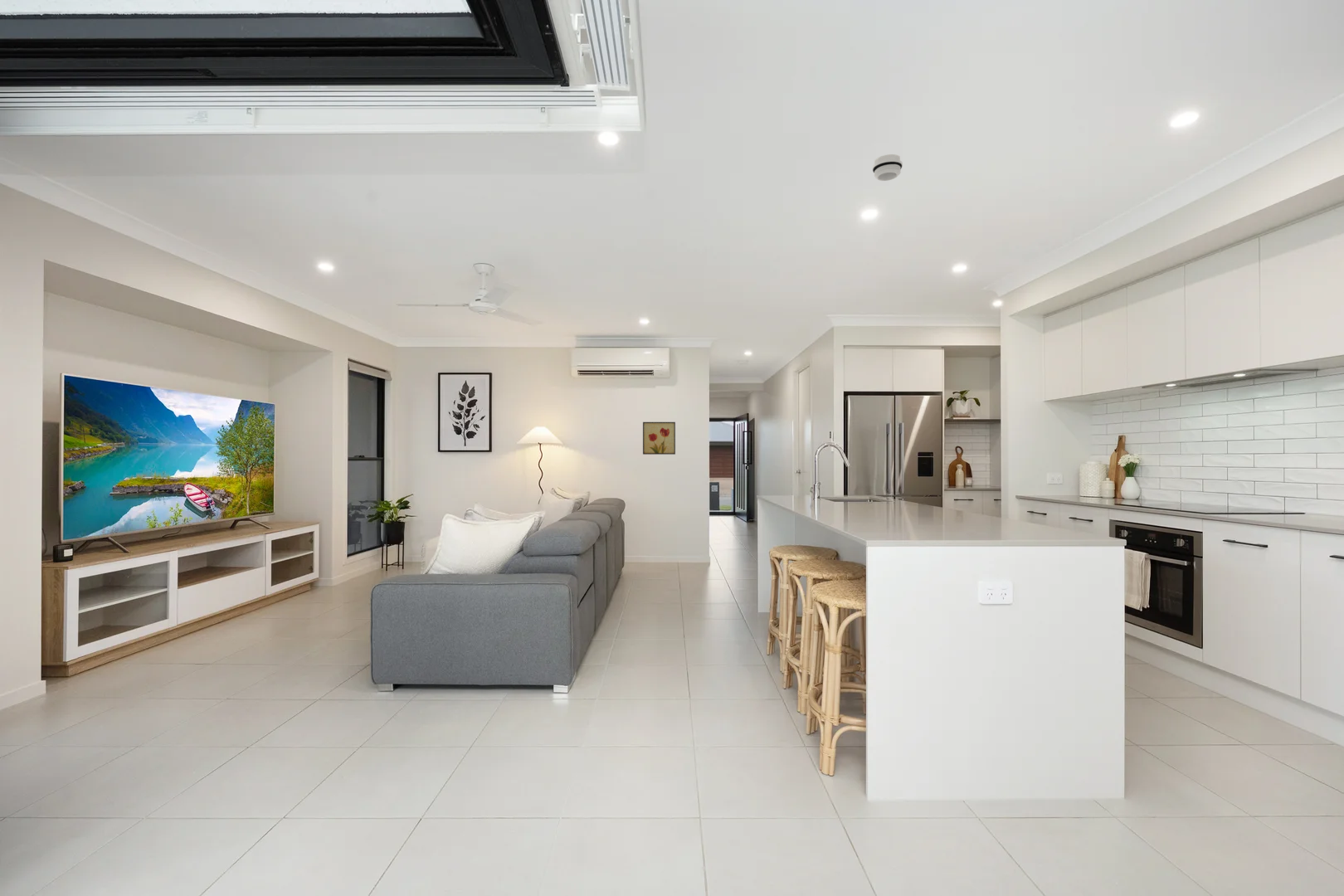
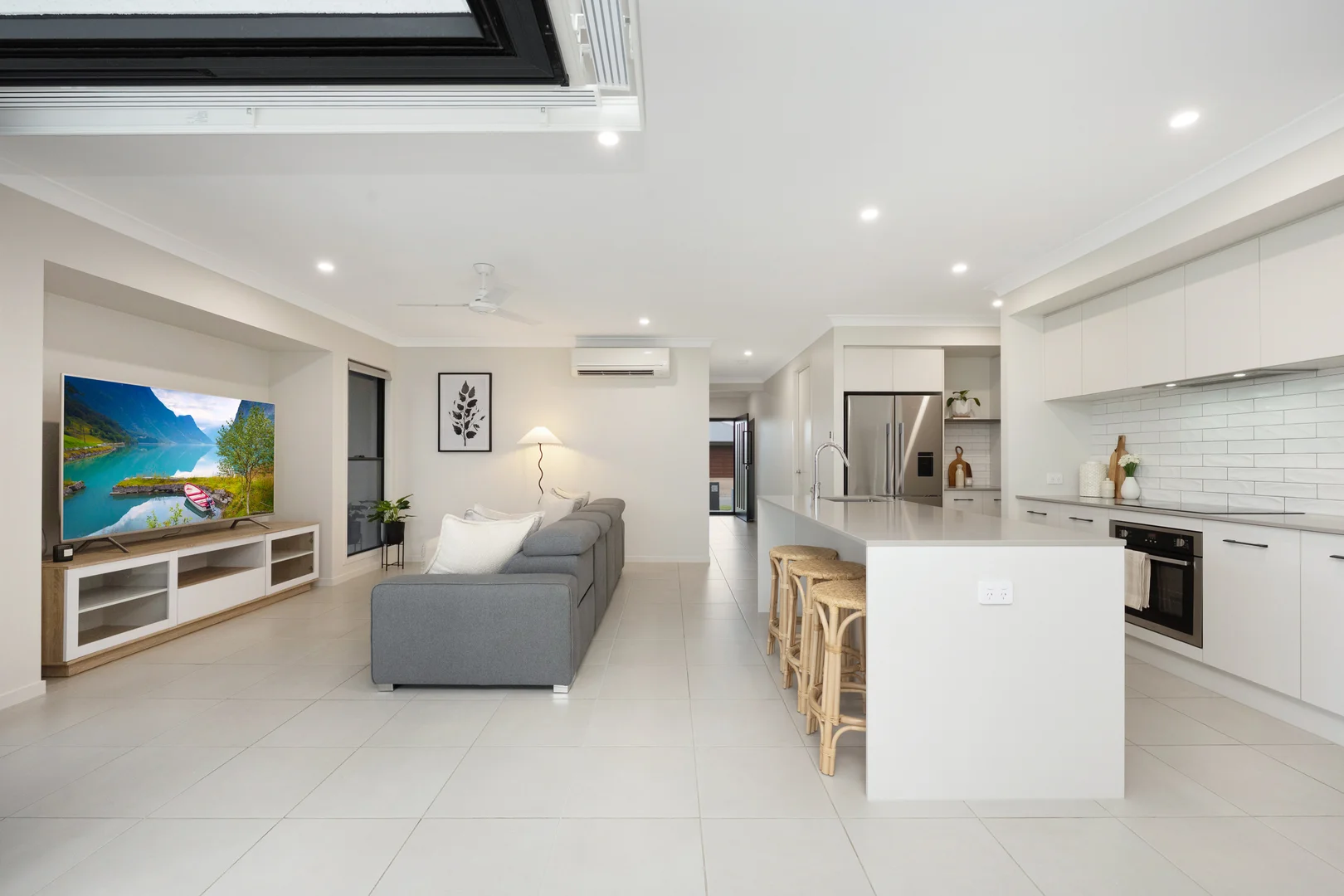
- wall art [642,421,676,455]
- smoke detector [872,153,903,182]
